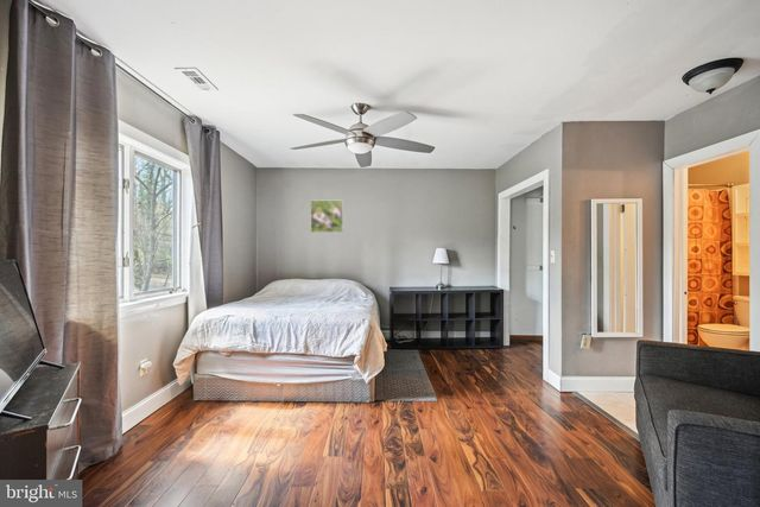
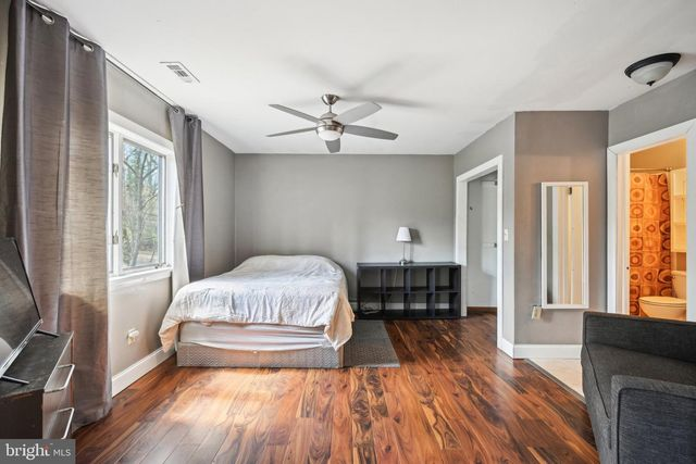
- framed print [309,199,344,234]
